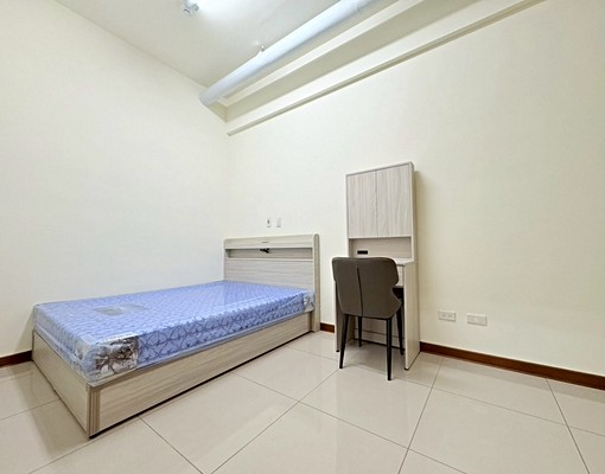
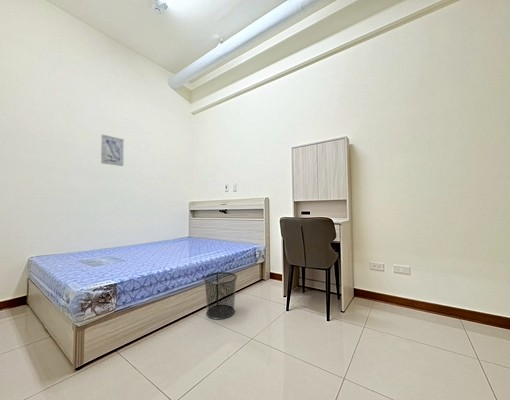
+ waste bin [203,271,238,320]
+ wall art [100,133,125,167]
